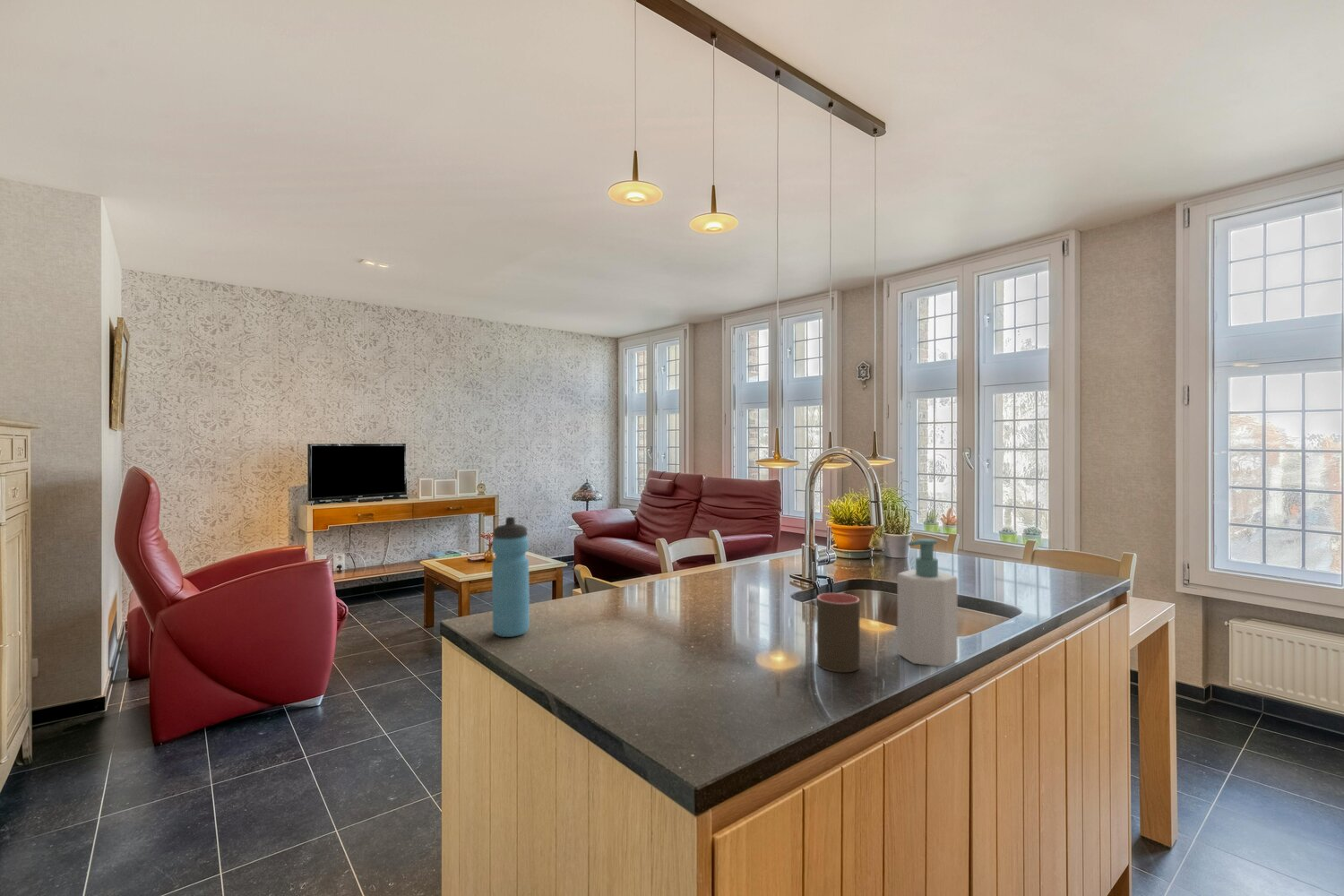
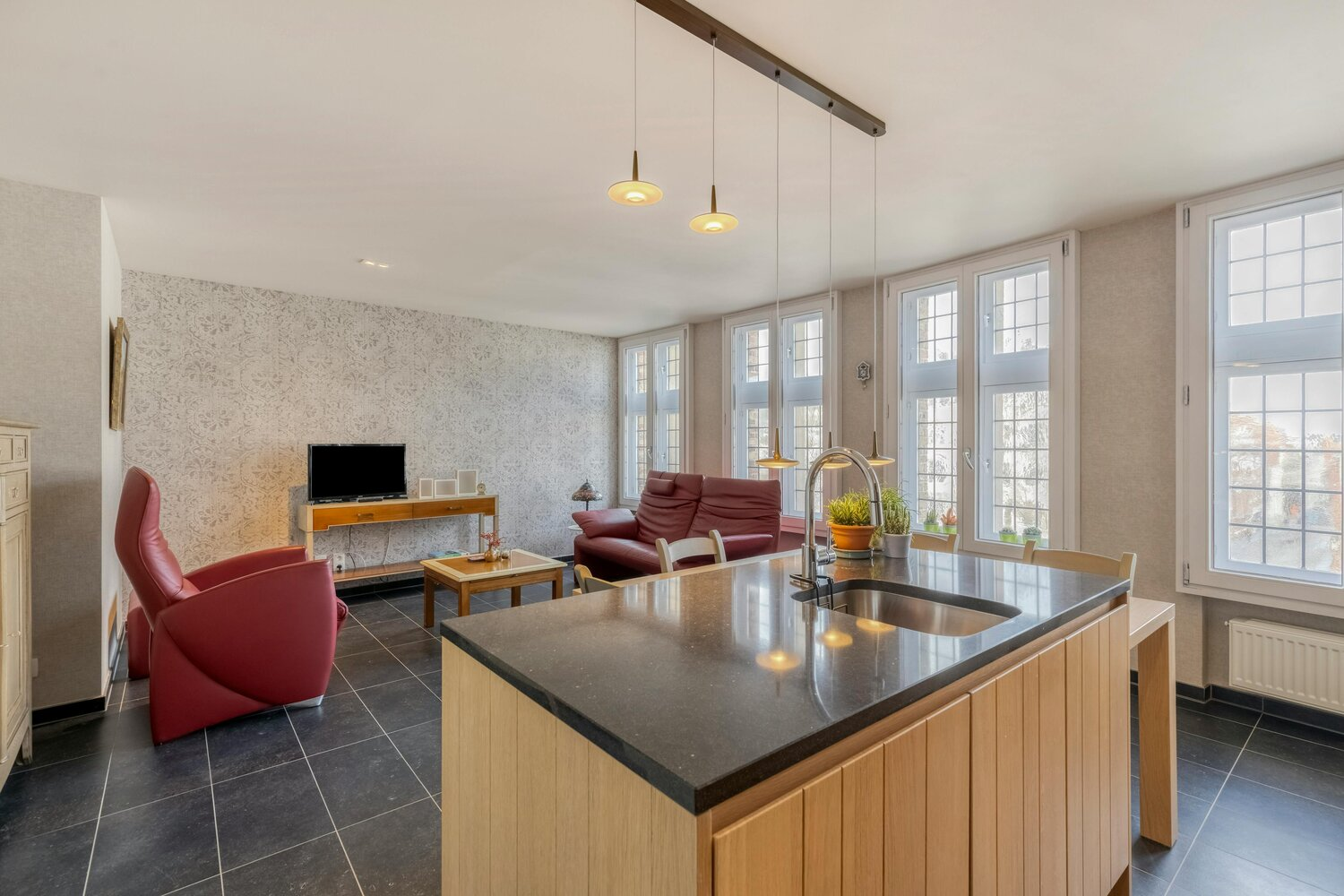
- cup [816,592,861,673]
- soap bottle [897,538,958,668]
- water bottle [491,516,530,638]
